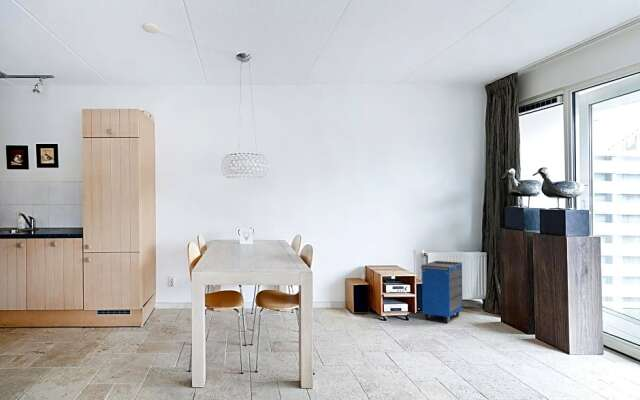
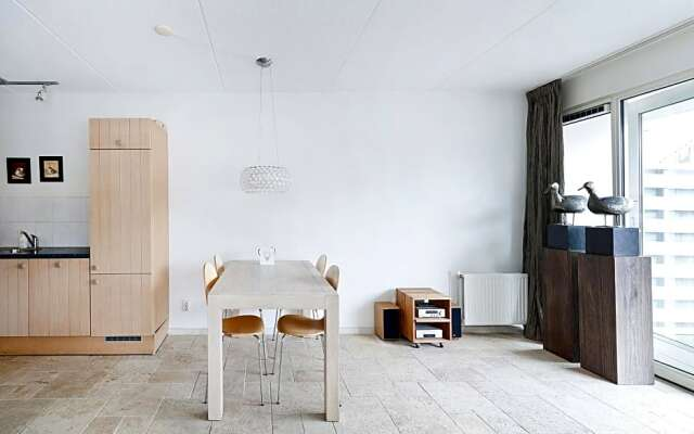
- cabinet [420,260,463,324]
